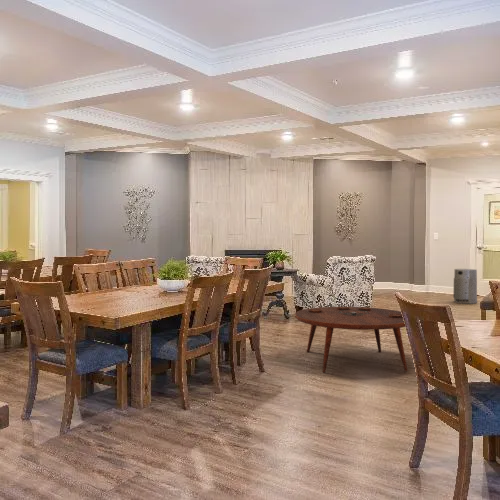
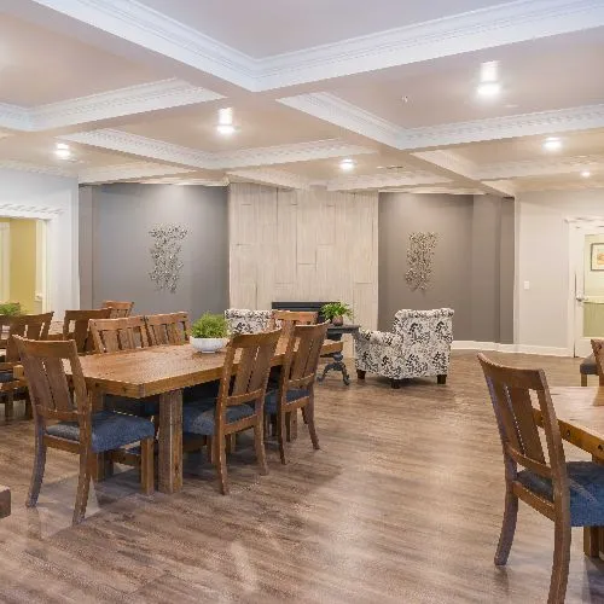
- coffee table [294,305,408,373]
- air purifier [452,268,478,305]
